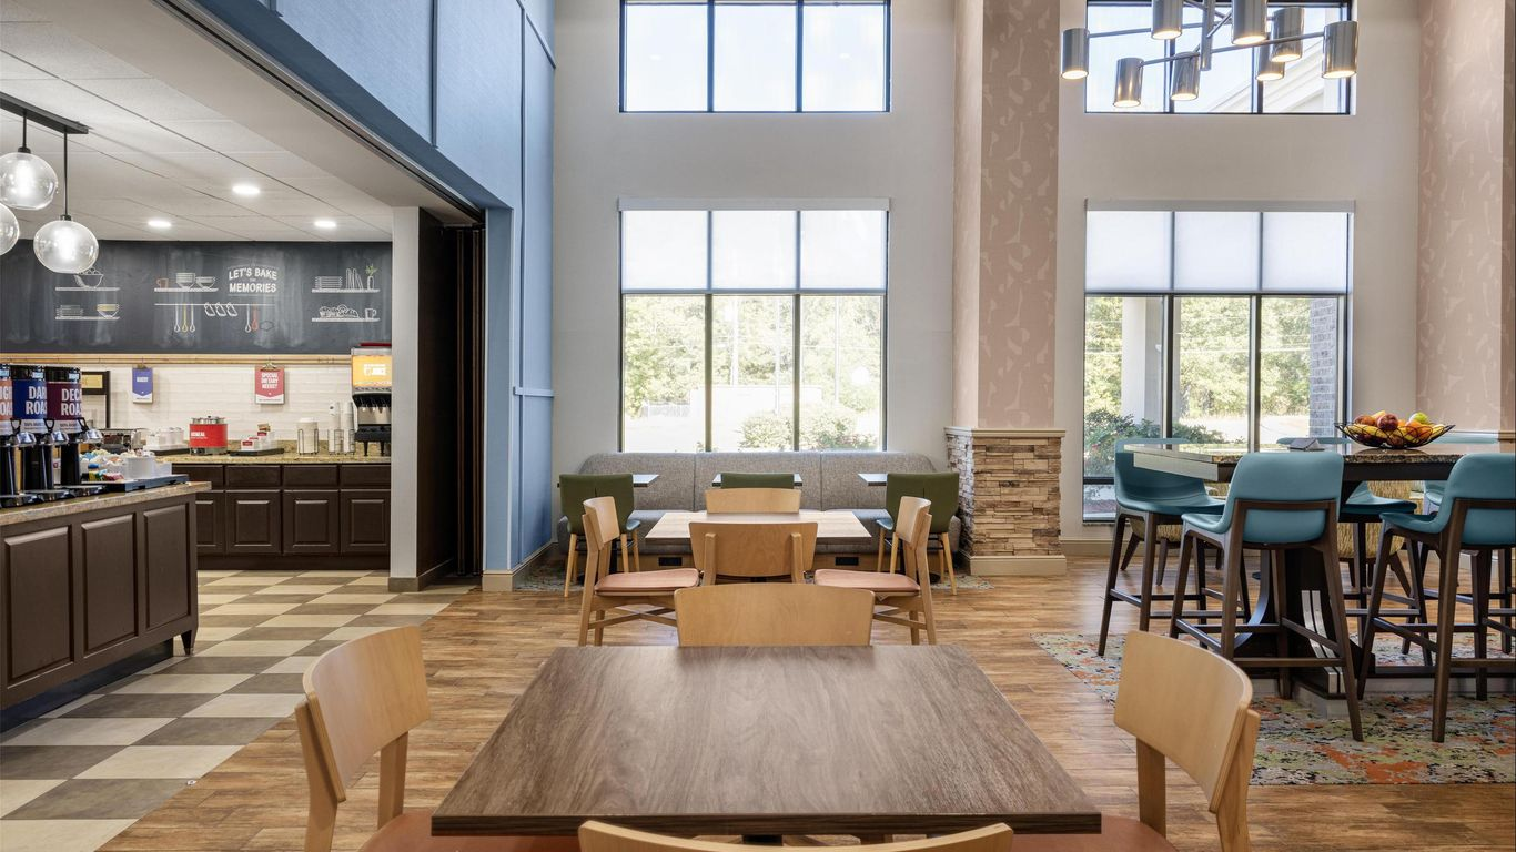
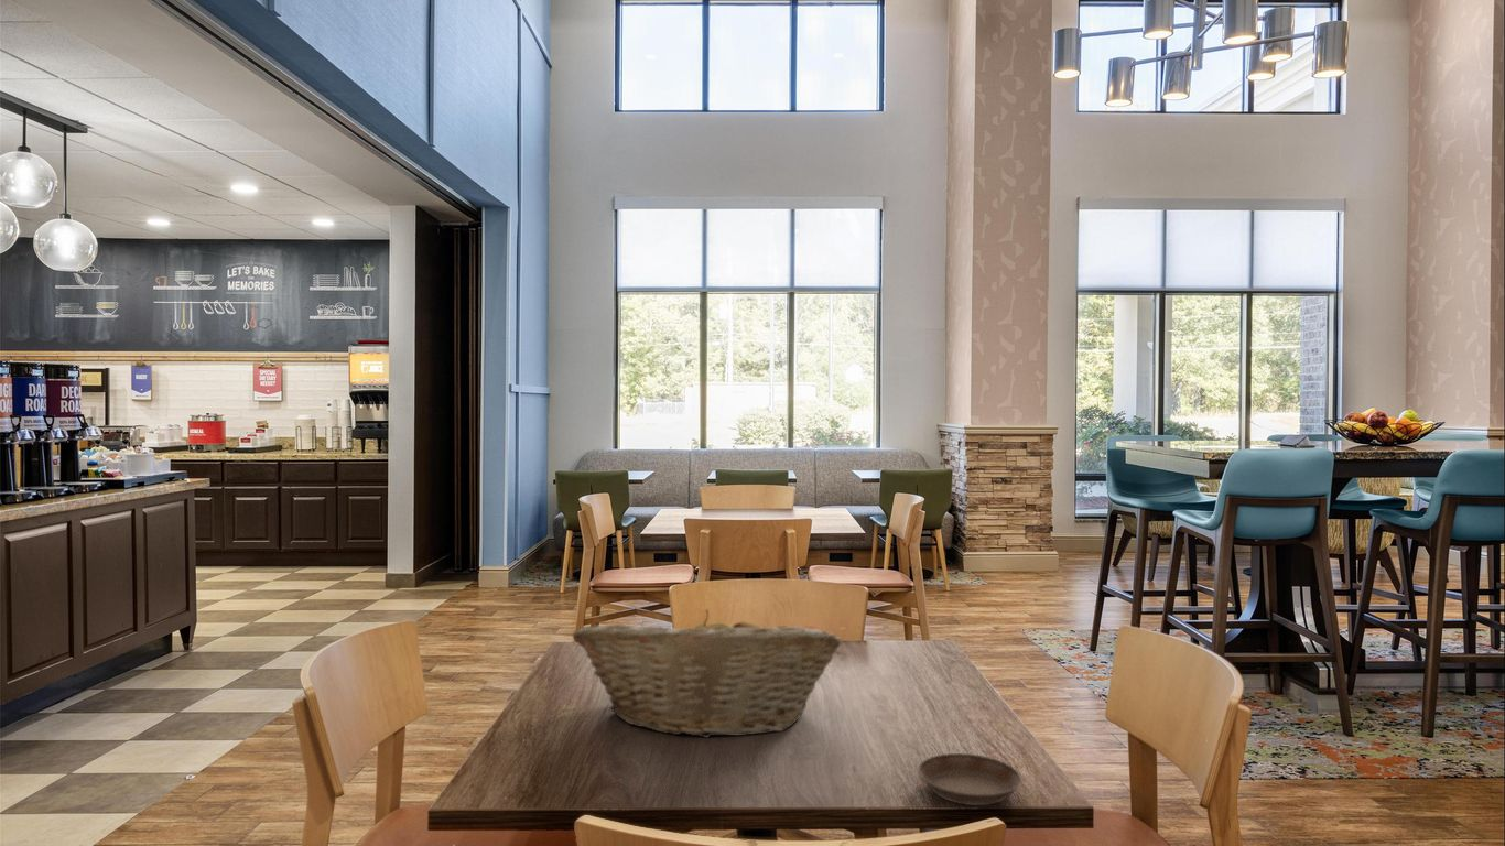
+ fruit basket [572,609,843,739]
+ saucer [917,752,1022,806]
